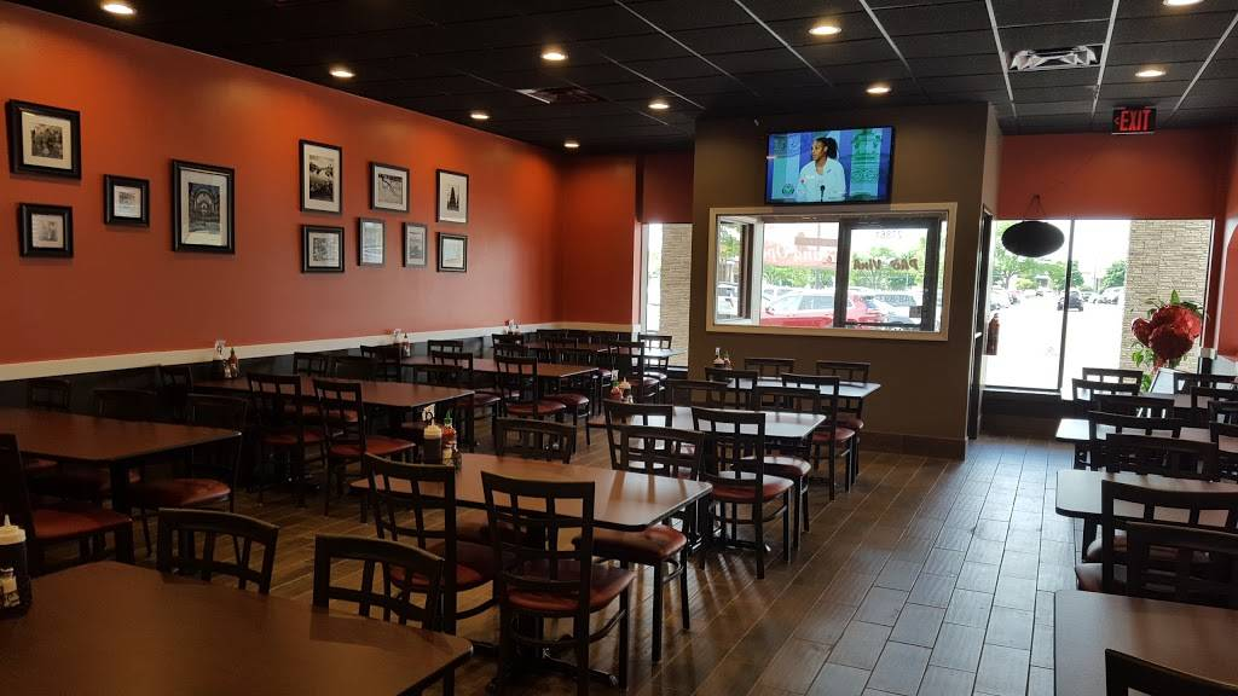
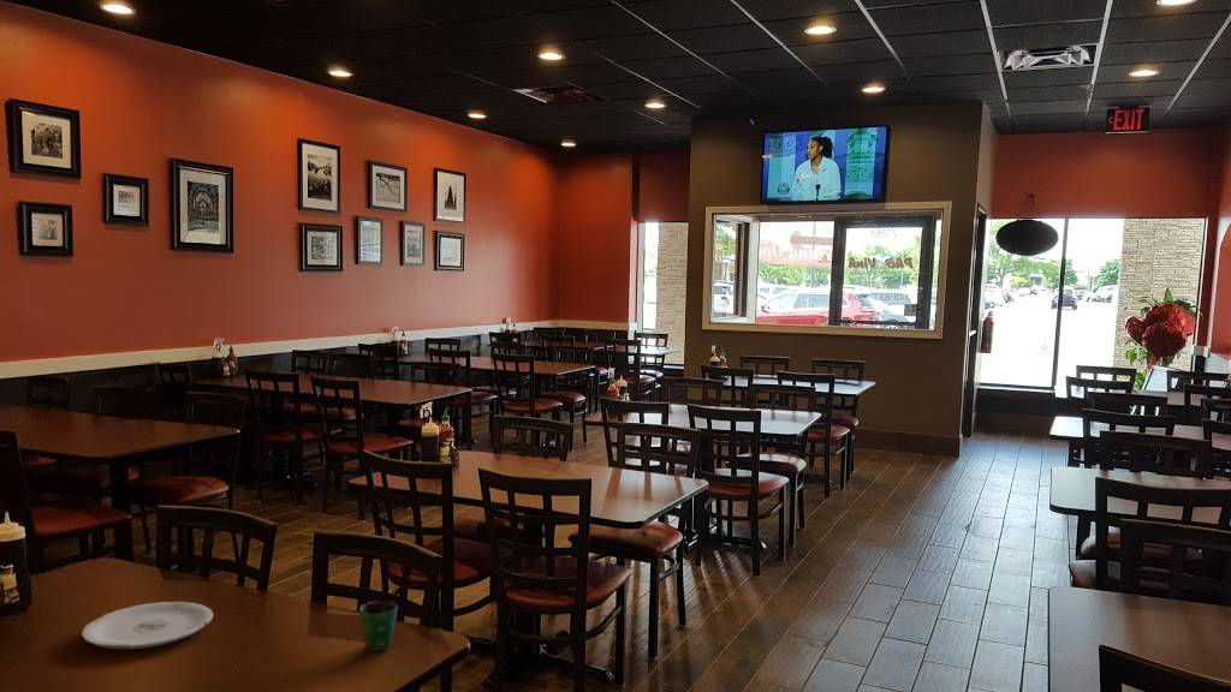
+ plate [81,601,214,650]
+ cup [358,599,399,652]
